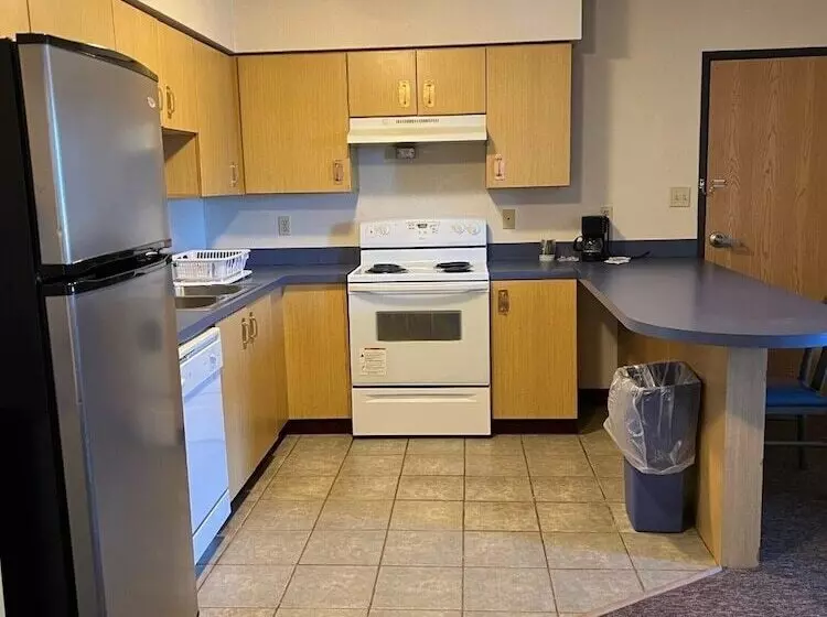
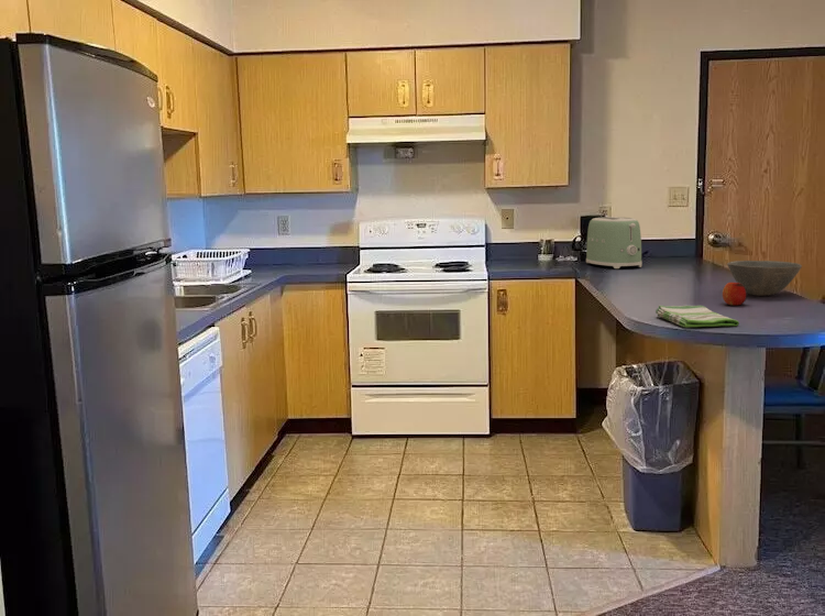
+ fruit [722,282,748,306]
+ dish towel [654,305,740,328]
+ toaster [585,216,642,270]
+ bowl [726,260,803,297]
